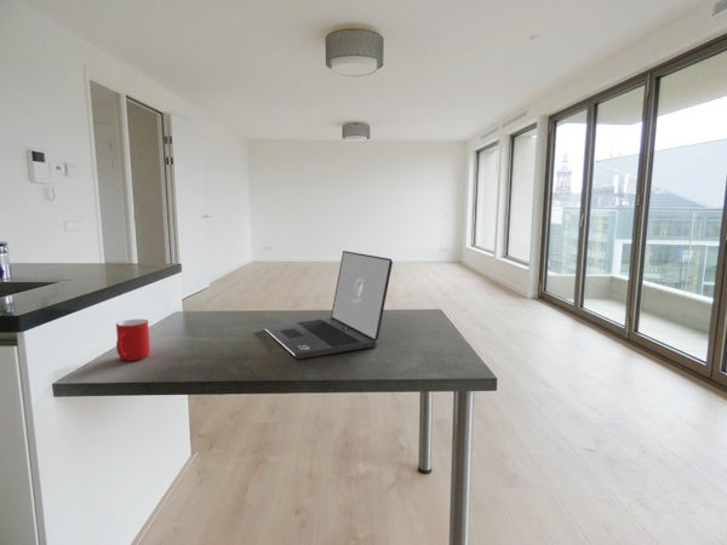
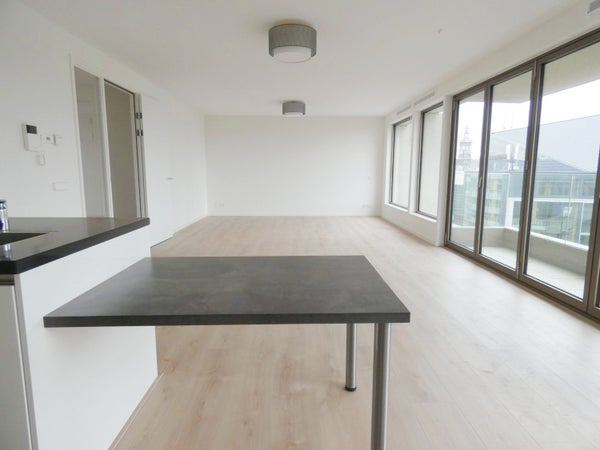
- laptop [263,249,394,360]
- cup [115,319,151,362]
